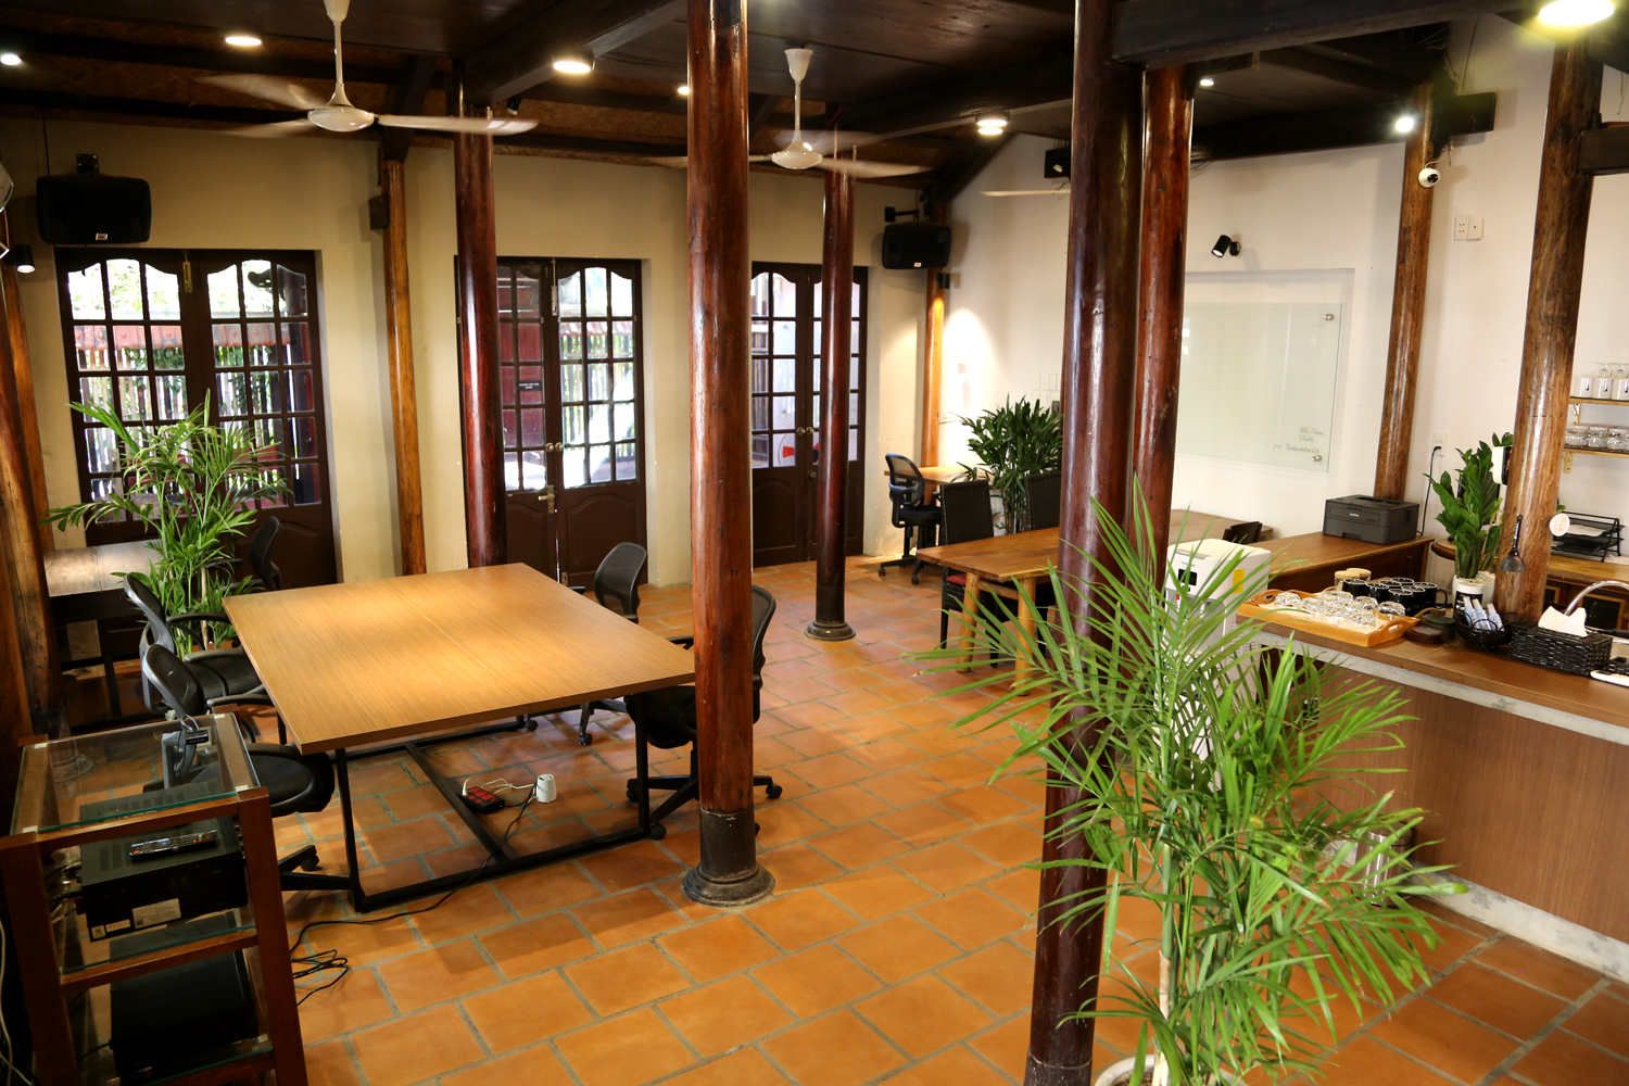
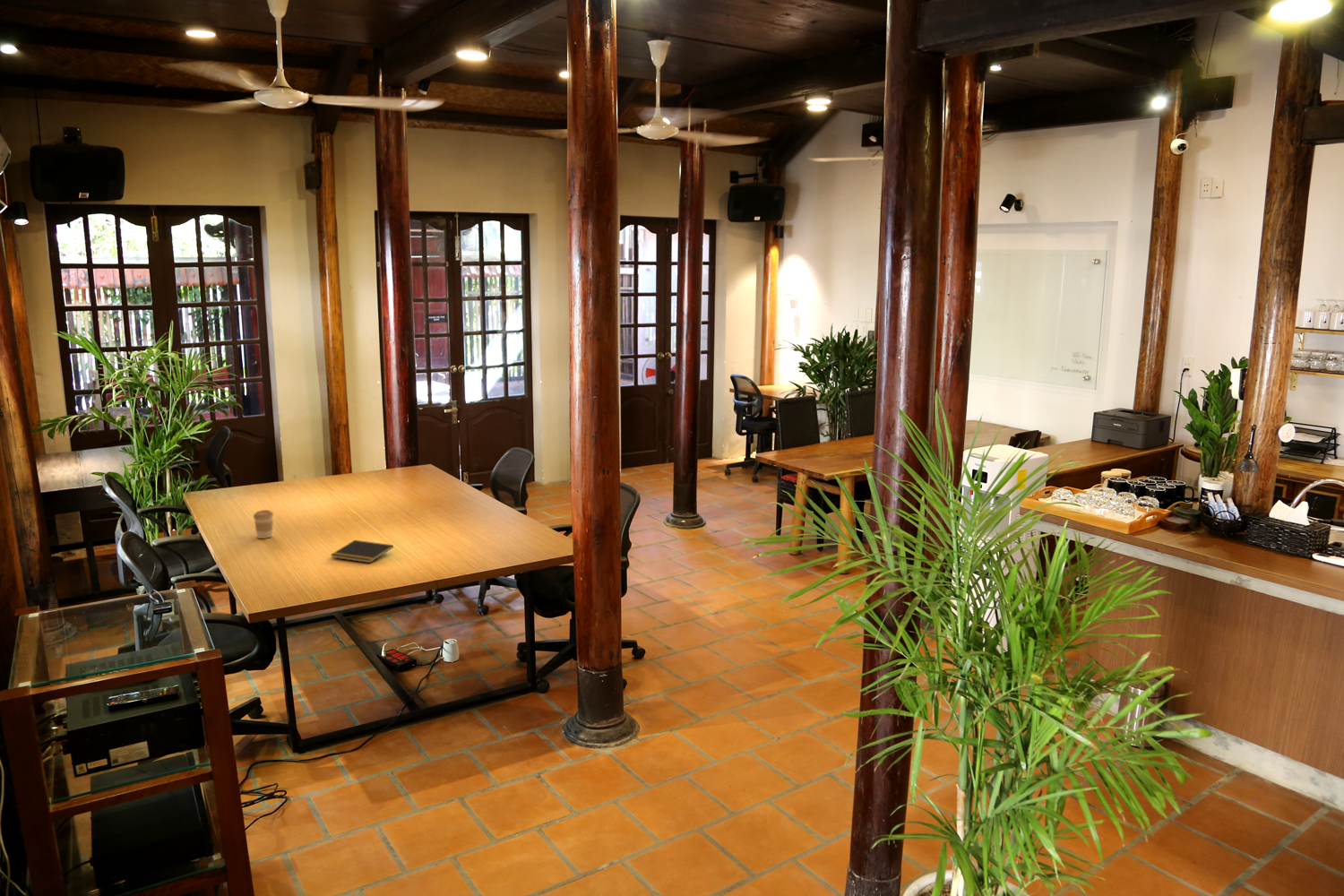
+ coffee cup [253,509,274,539]
+ notepad [330,539,394,564]
